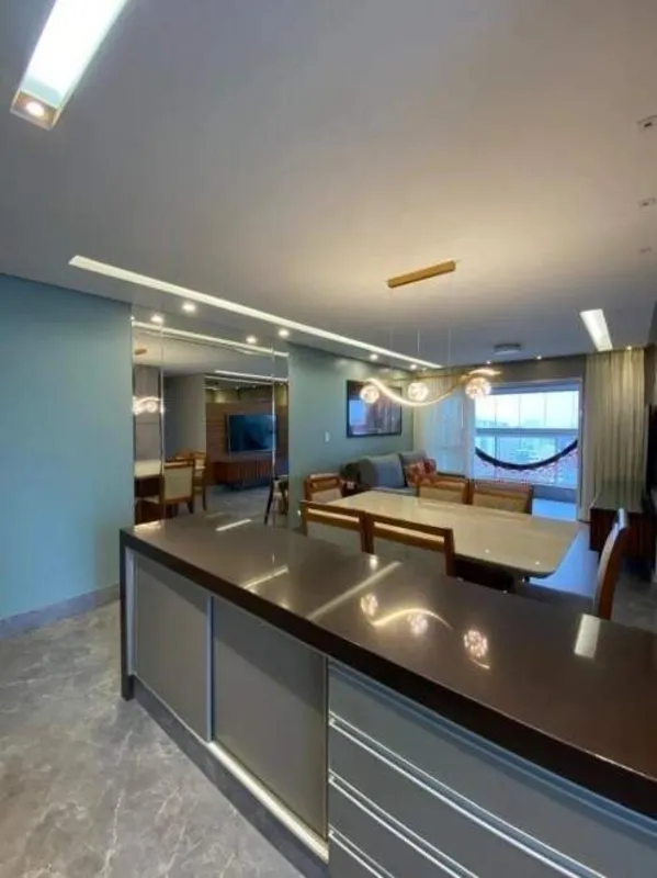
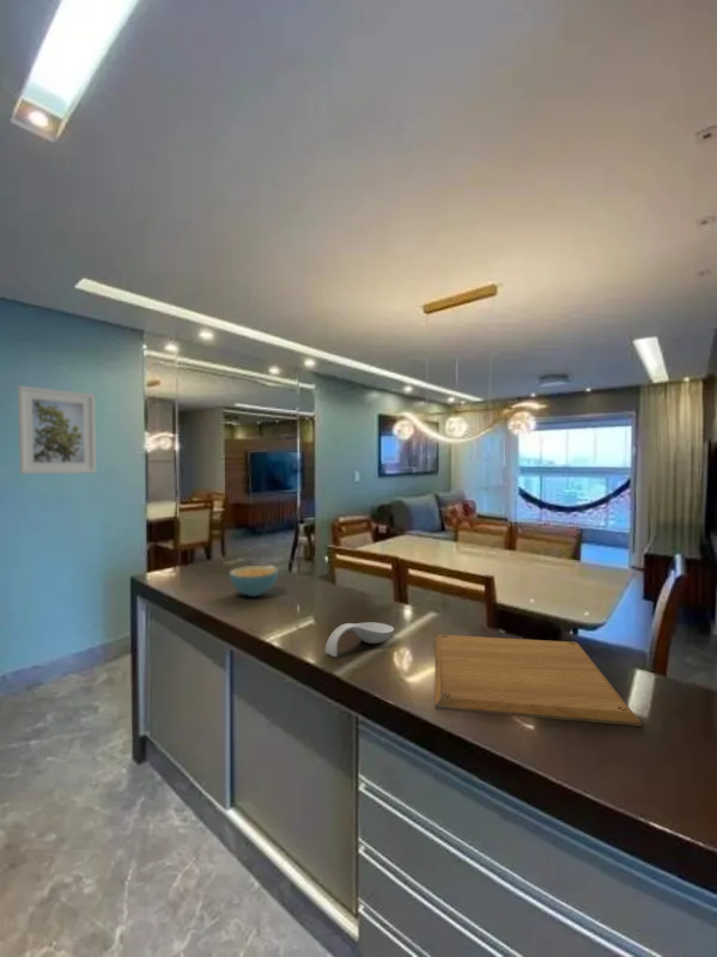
+ spoon rest [324,621,395,658]
+ chopping board [435,634,643,727]
+ cereal bowl [229,565,280,598]
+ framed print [17,385,97,475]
